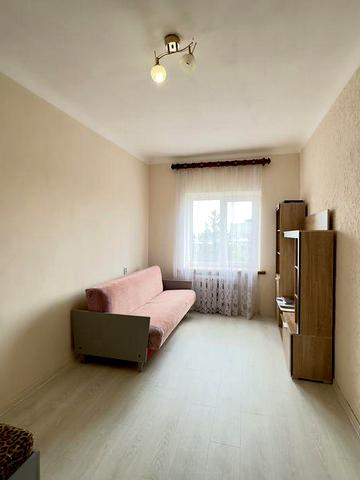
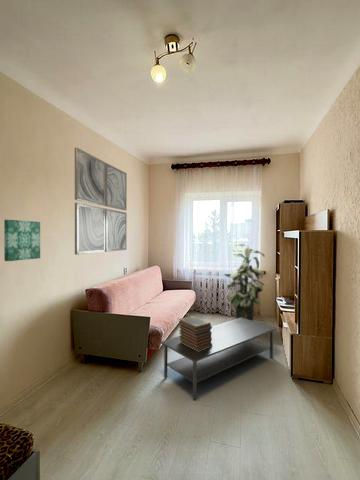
+ wall art [74,147,128,256]
+ book stack [178,315,213,352]
+ coffee table [160,318,277,400]
+ wall art [3,219,41,262]
+ indoor plant [222,243,266,321]
